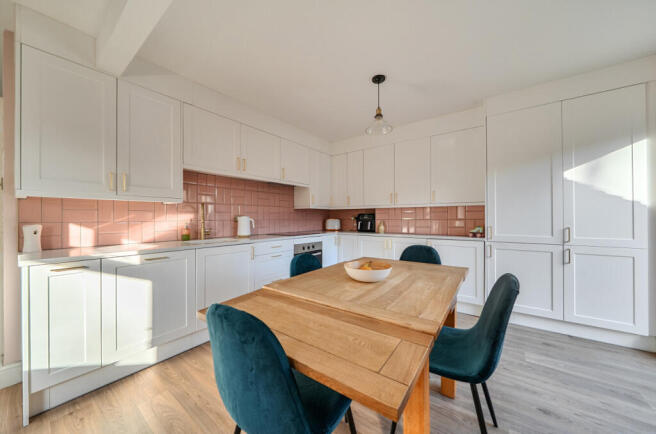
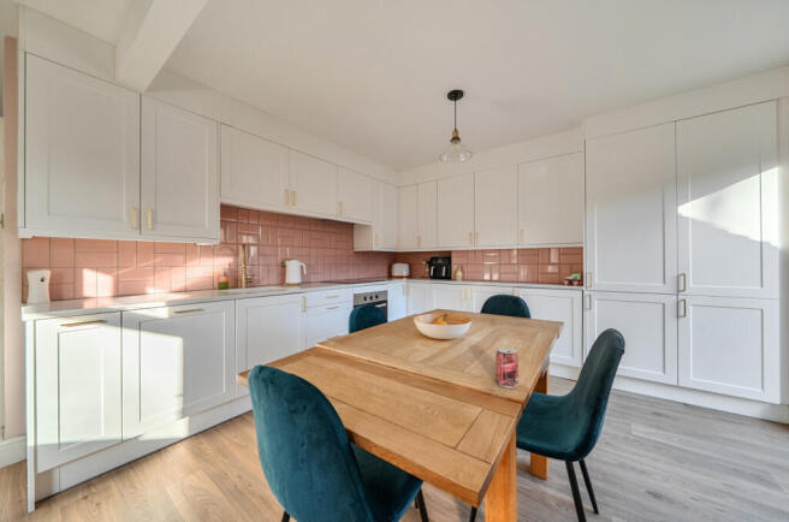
+ beverage can [494,346,520,390]
